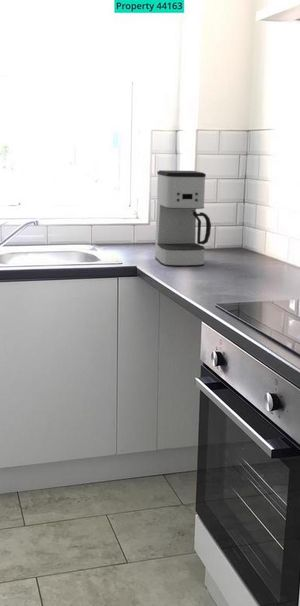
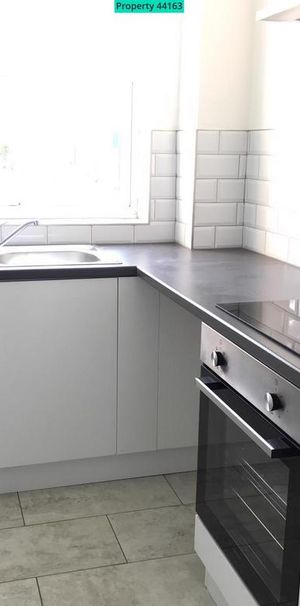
- coffee maker [154,169,212,268]
